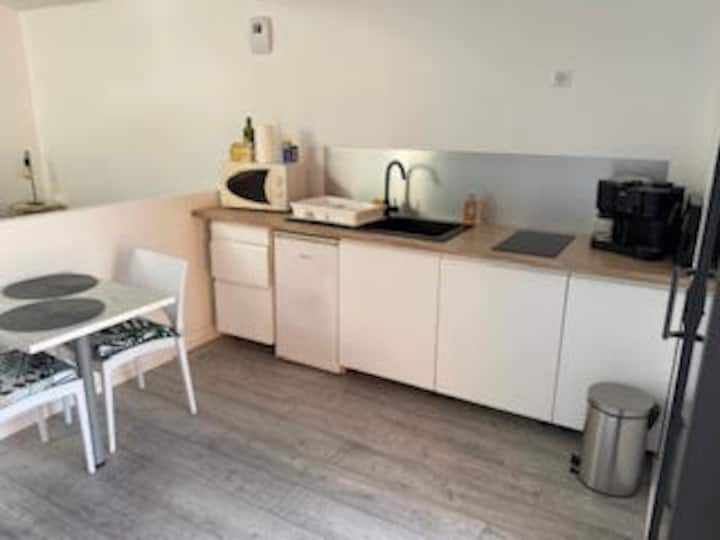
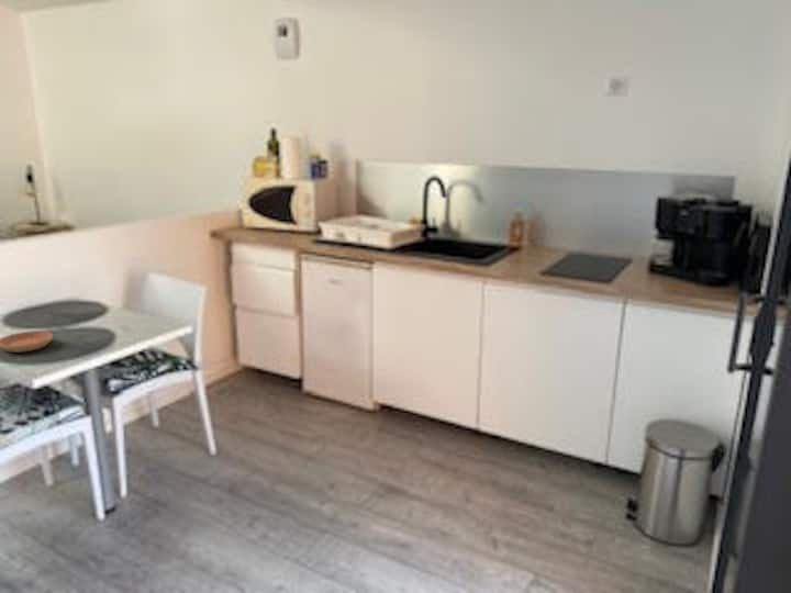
+ saucer [0,329,54,354]
